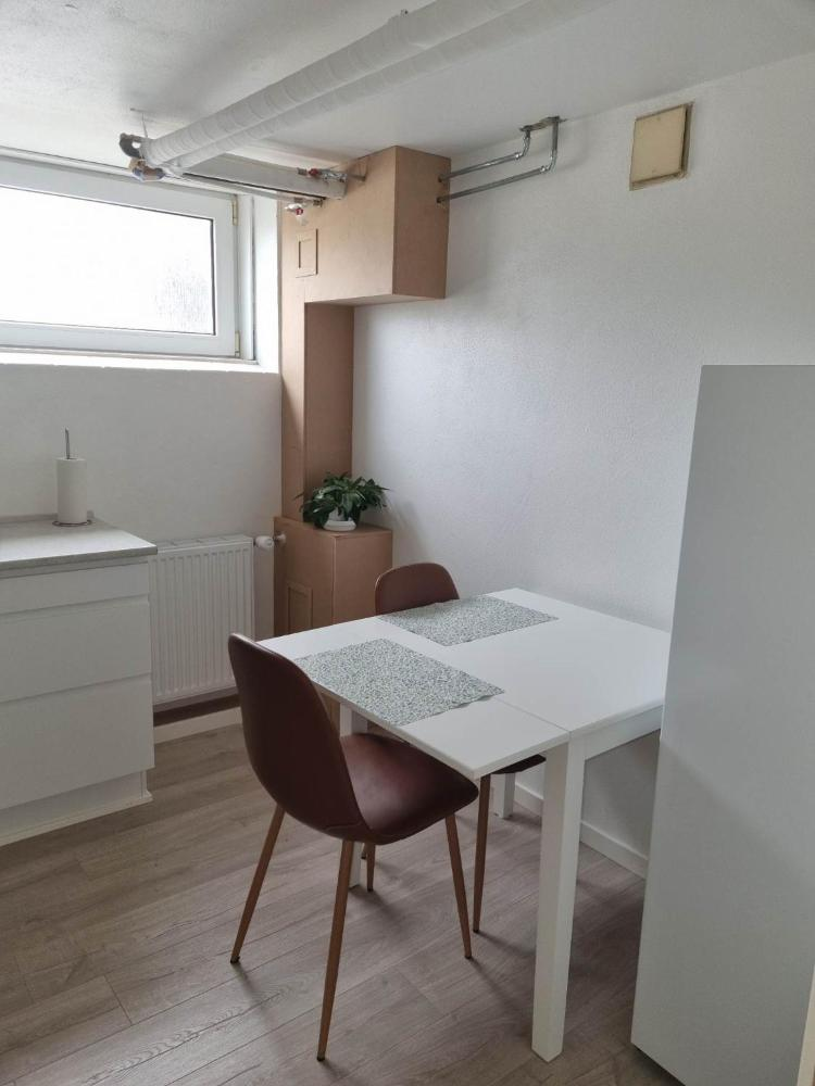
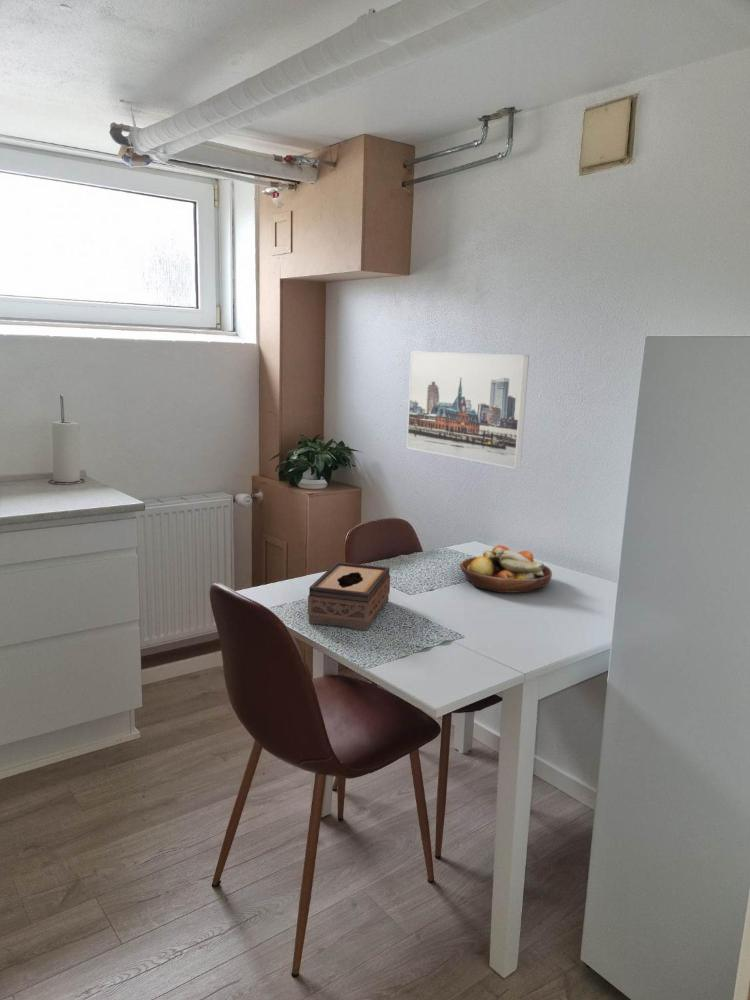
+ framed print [406,350,530,470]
+ fruit bowl [459,544,553,594]
+ tissue box [307,561,391,632]
